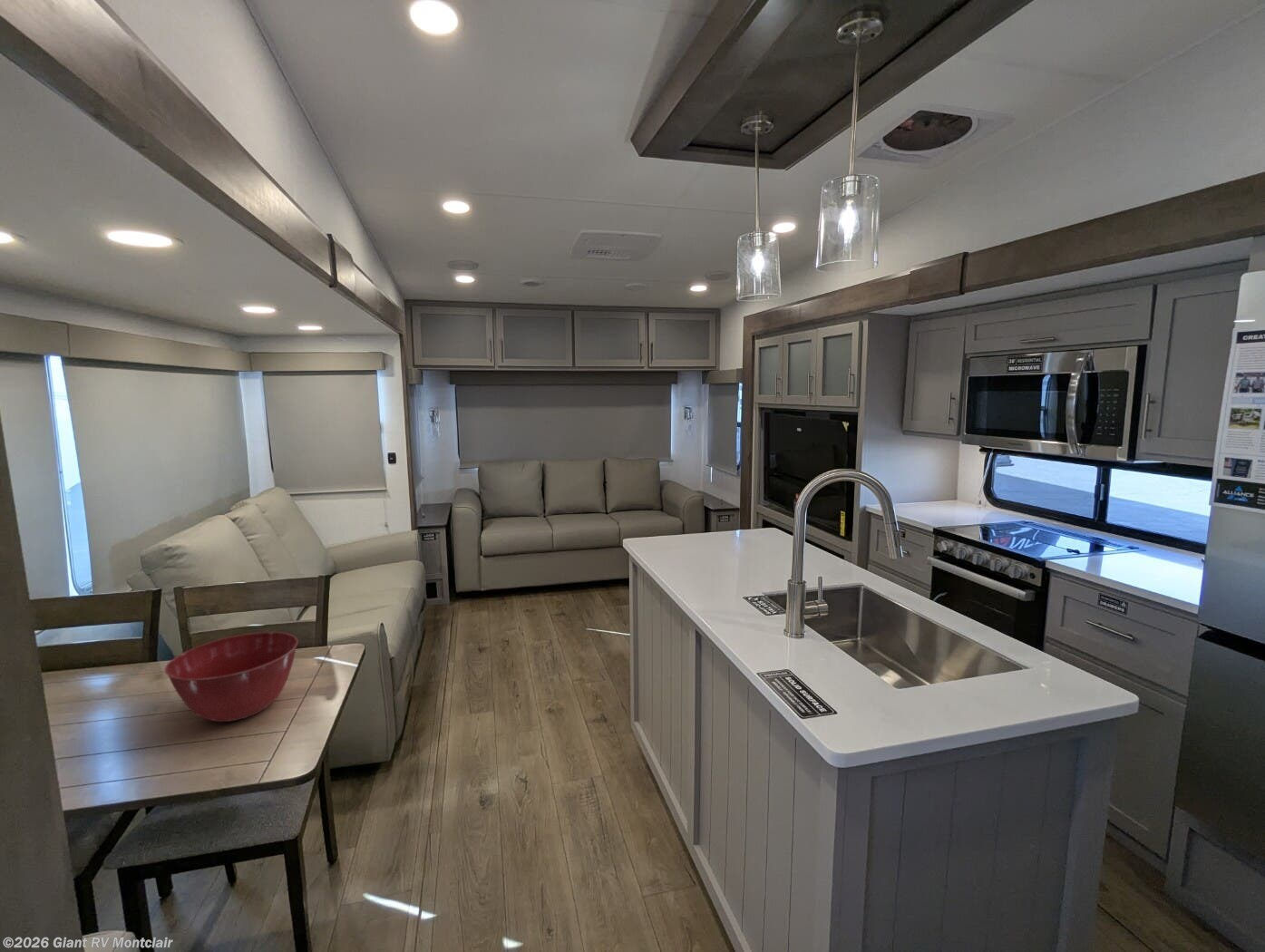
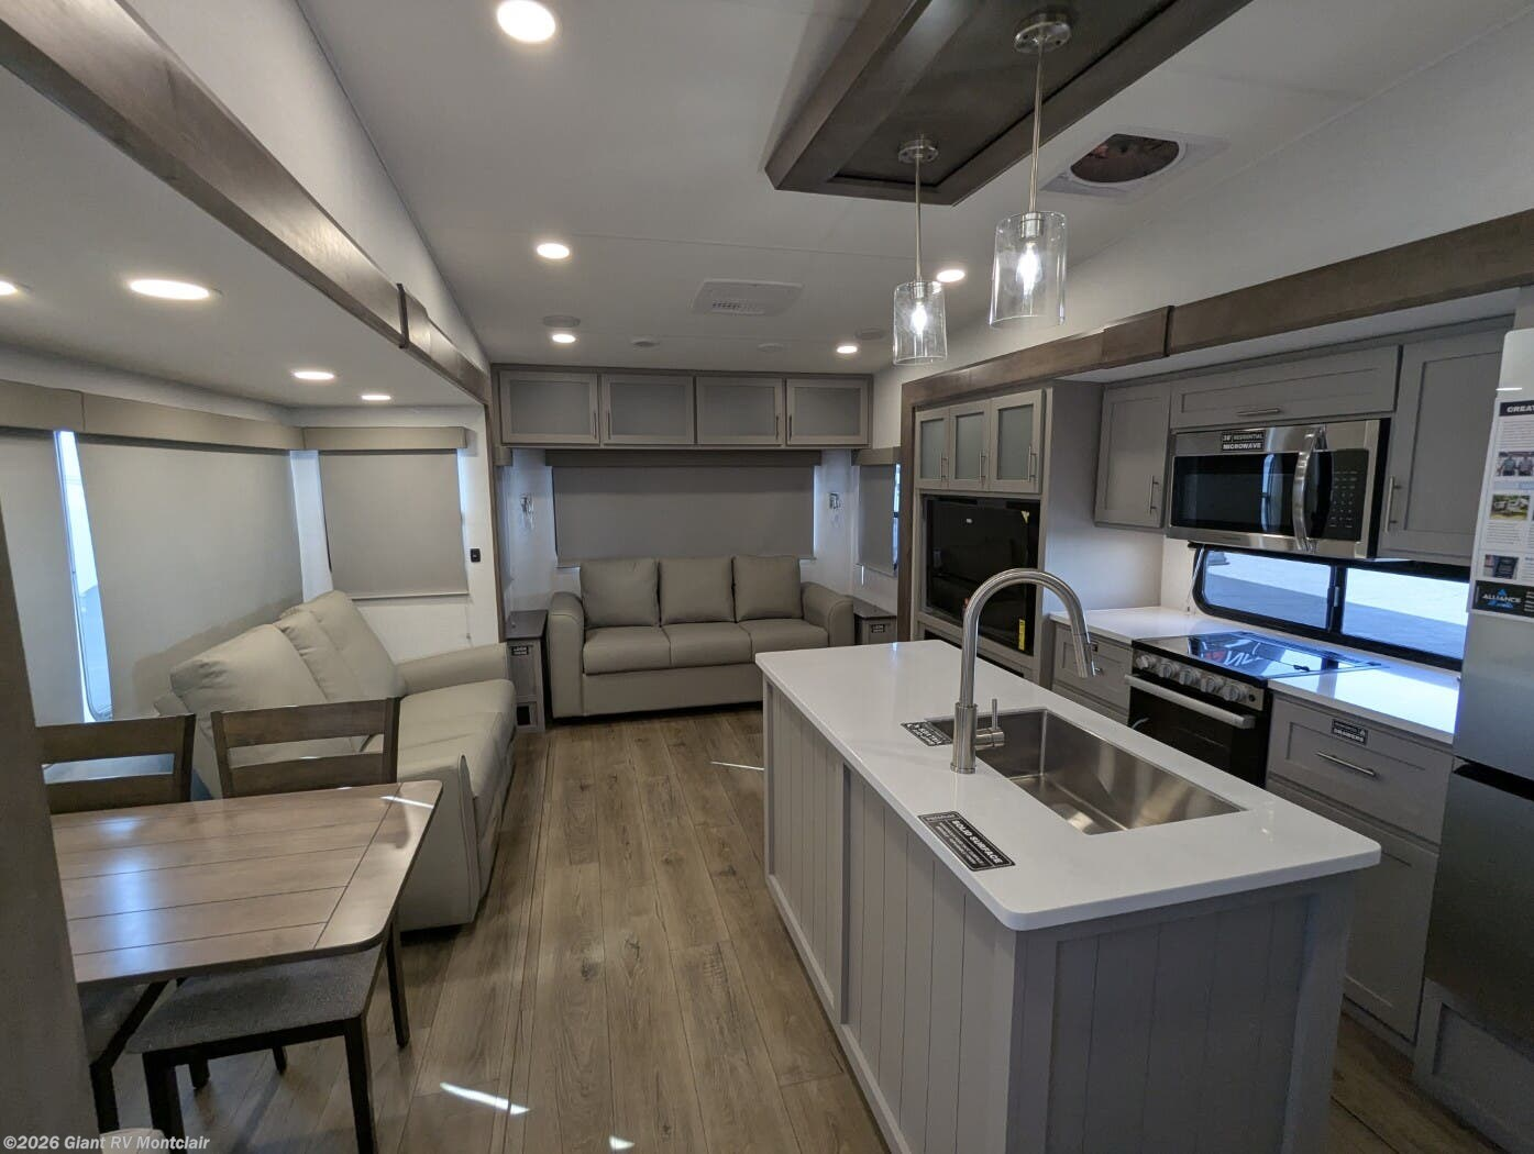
- mixing bowl [164,631,299,723]
